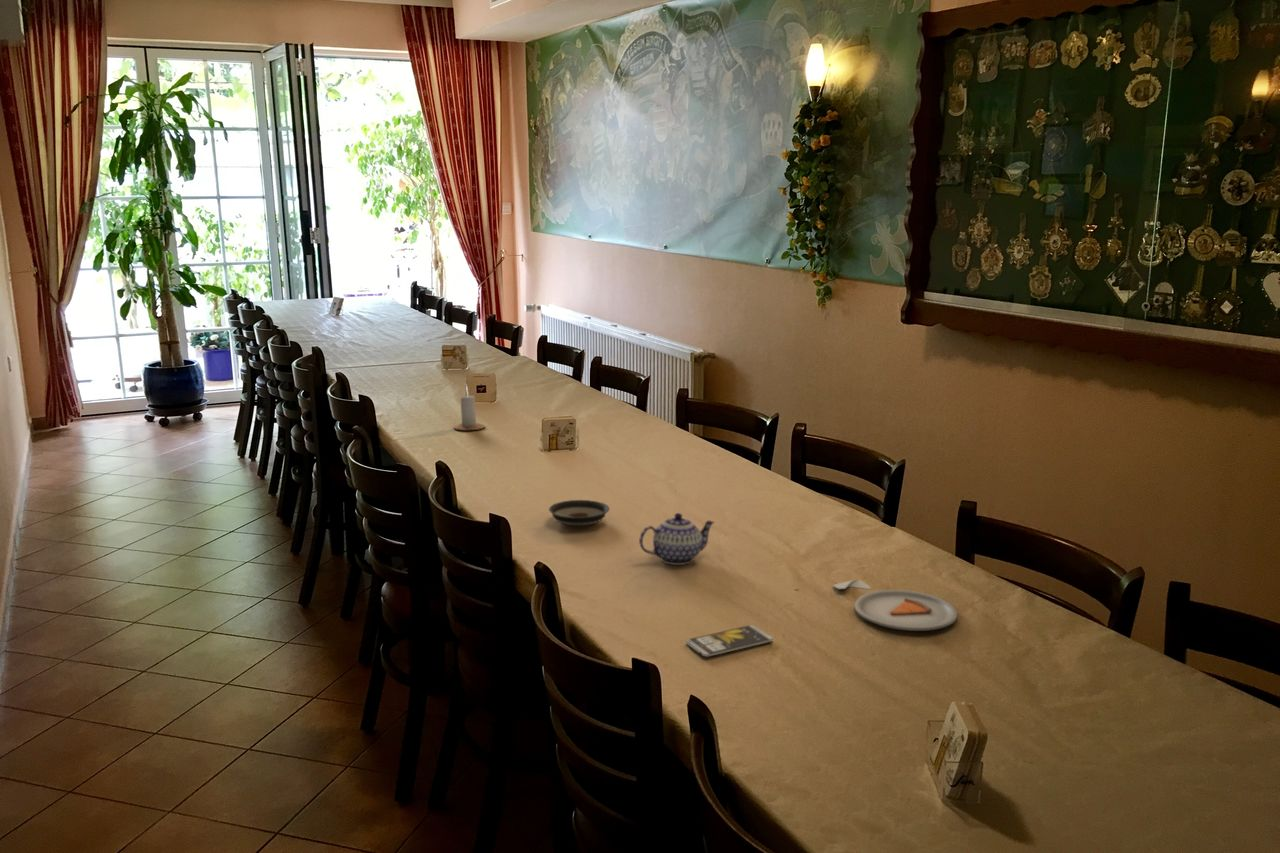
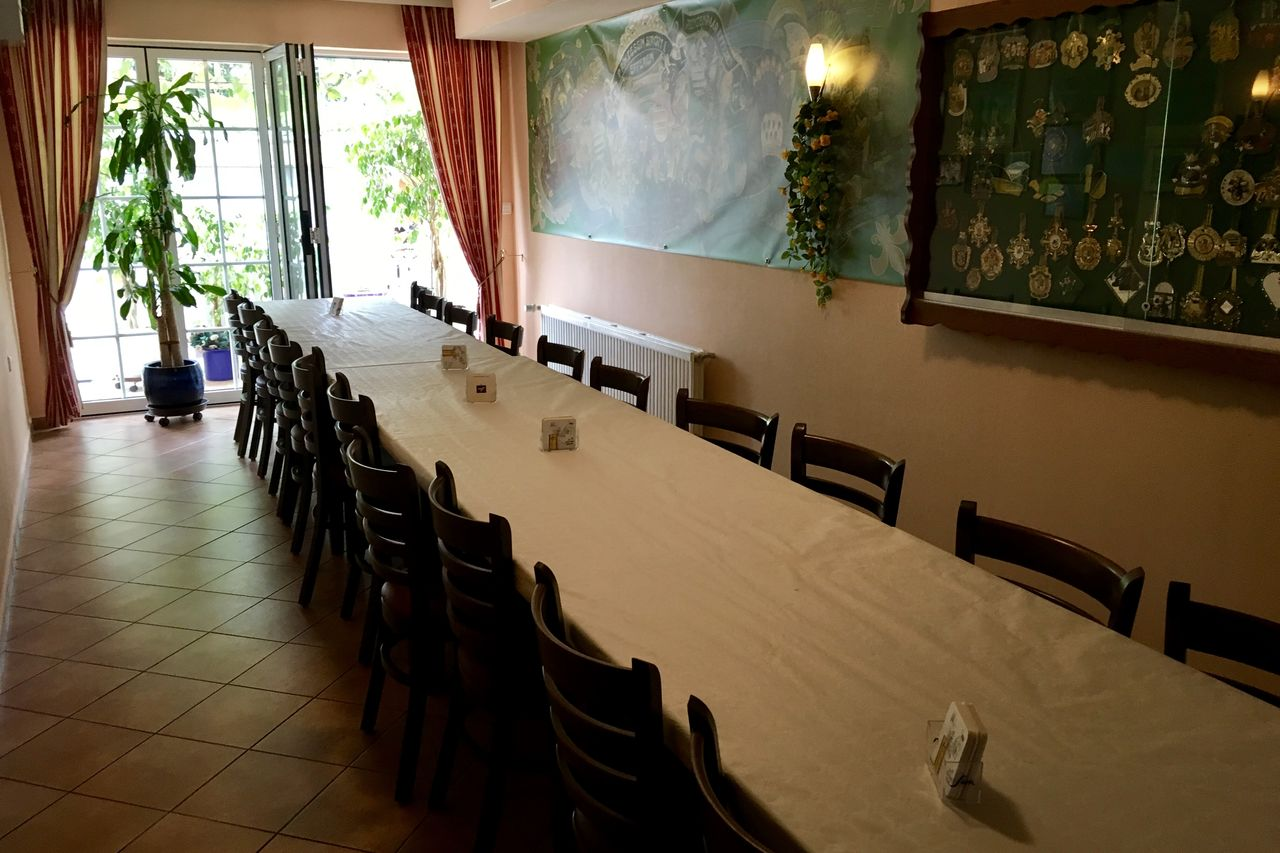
- teapot [638,512,715,566]
- dinner plate [833,579,958,632]
- candle [453,383,486,431]
- saucer [548,499,610,527]
- smartphone [685,624,774,657]
